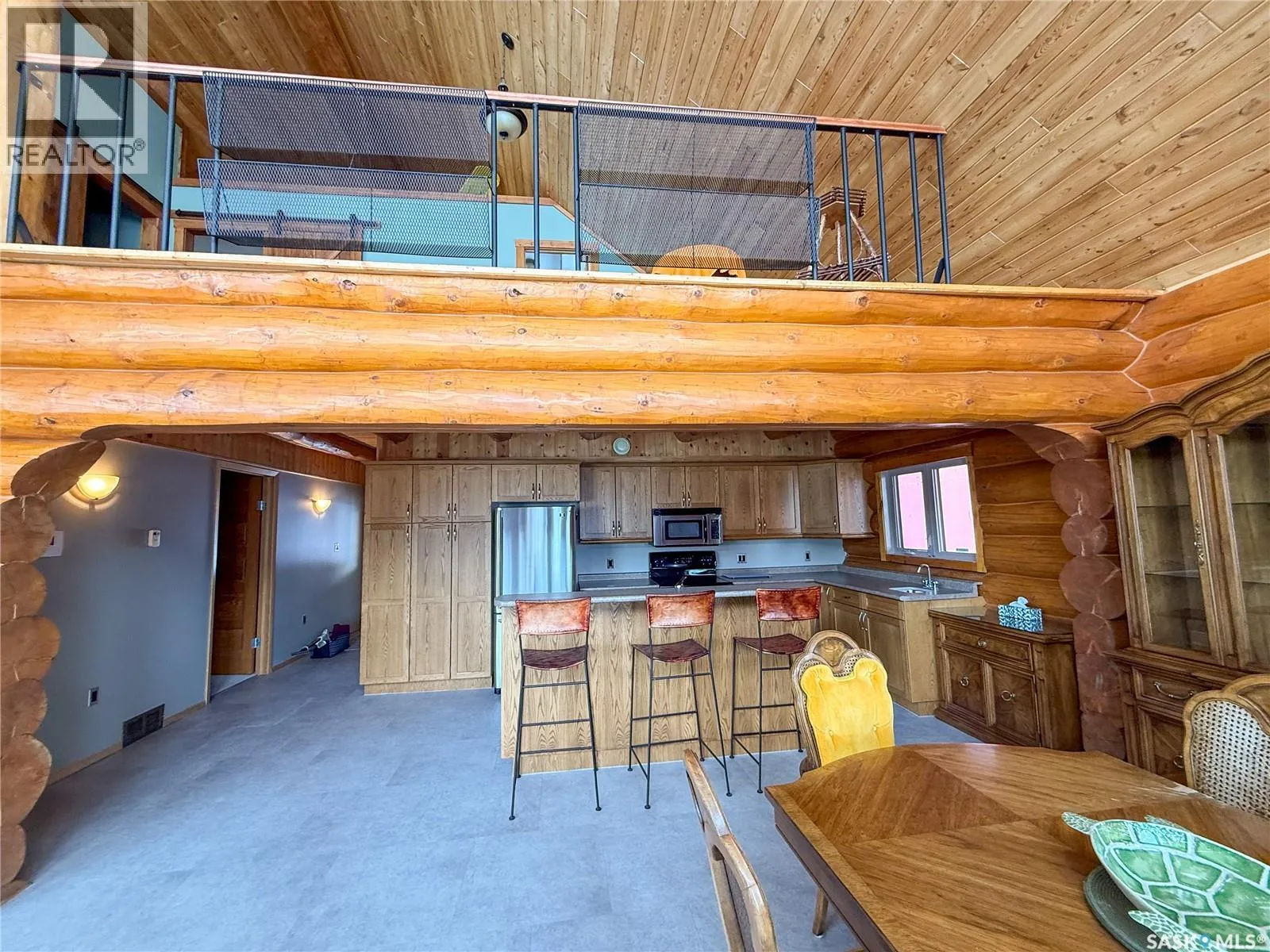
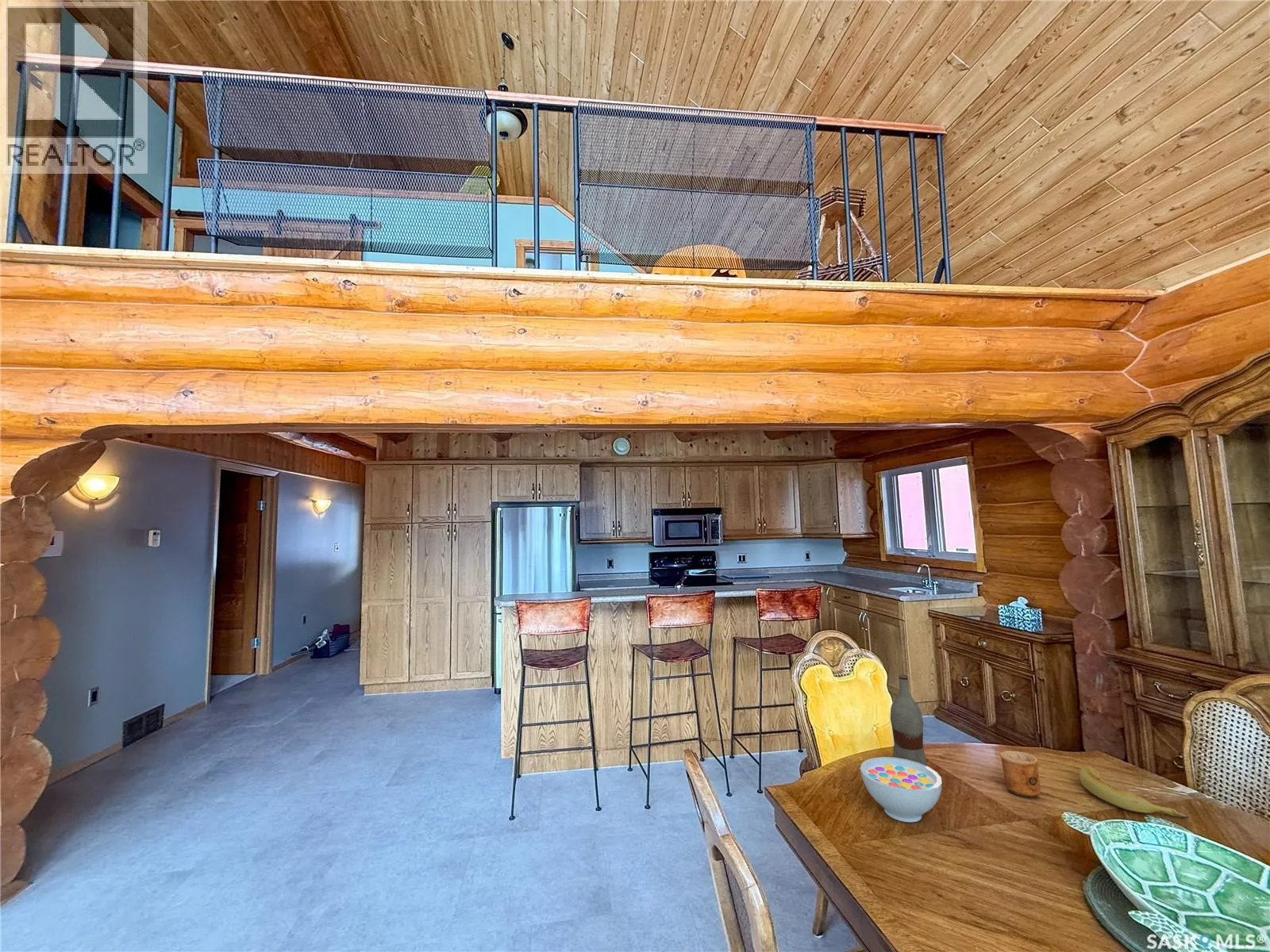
+ cup [999,750,1041,798]
+ banana [1079,766,1189,819]
+ bowl [860,756,942,823]
+ bottle [890,674,928,766]
